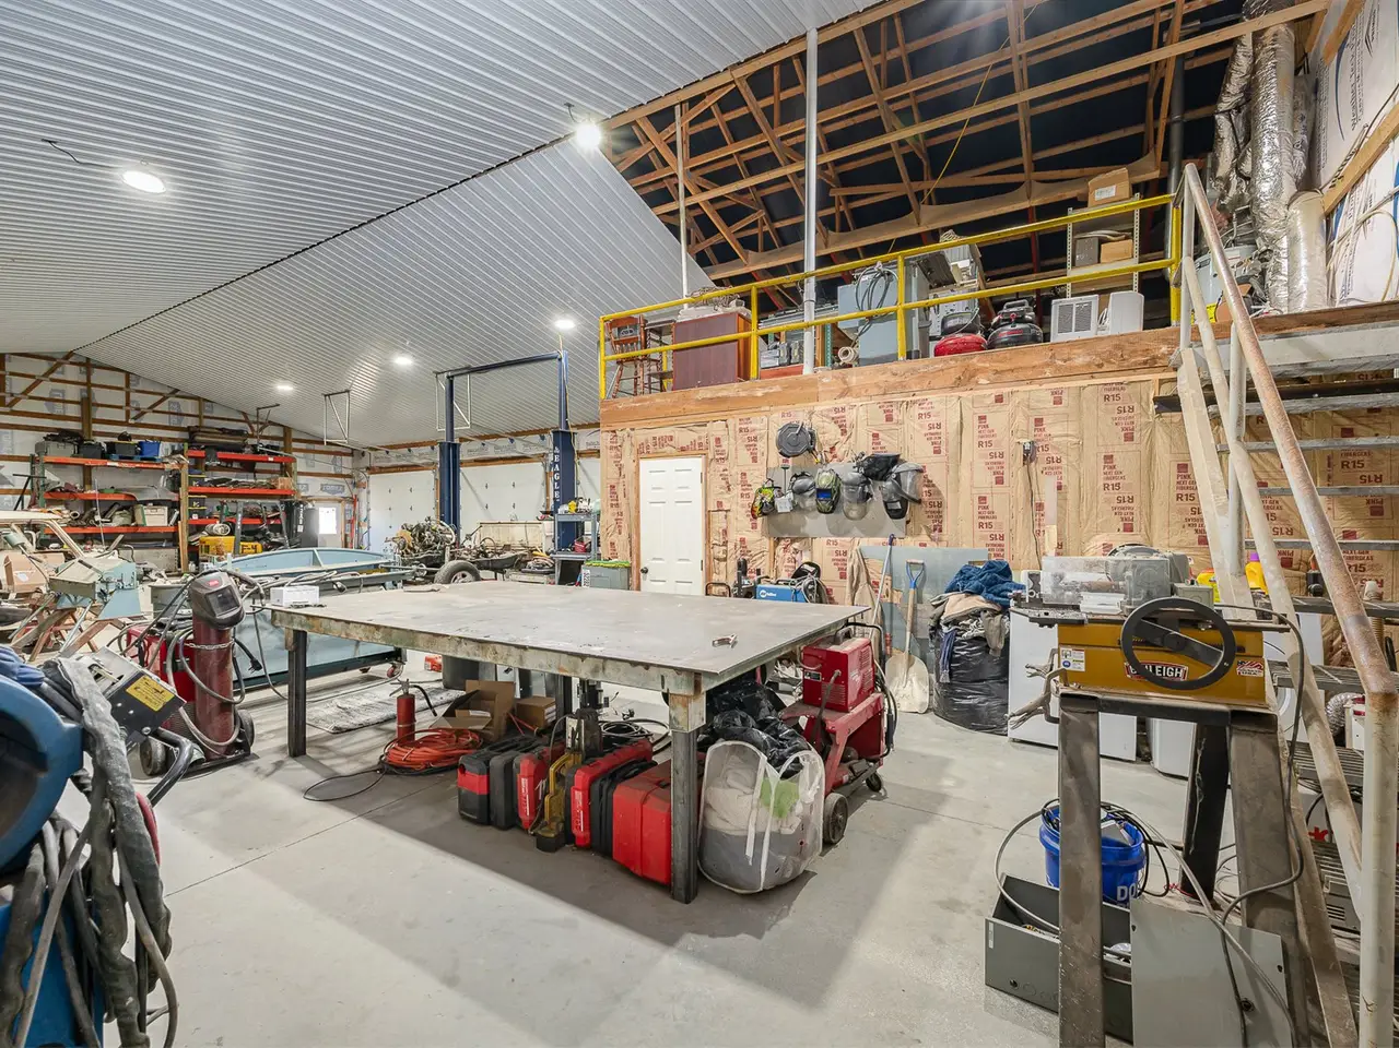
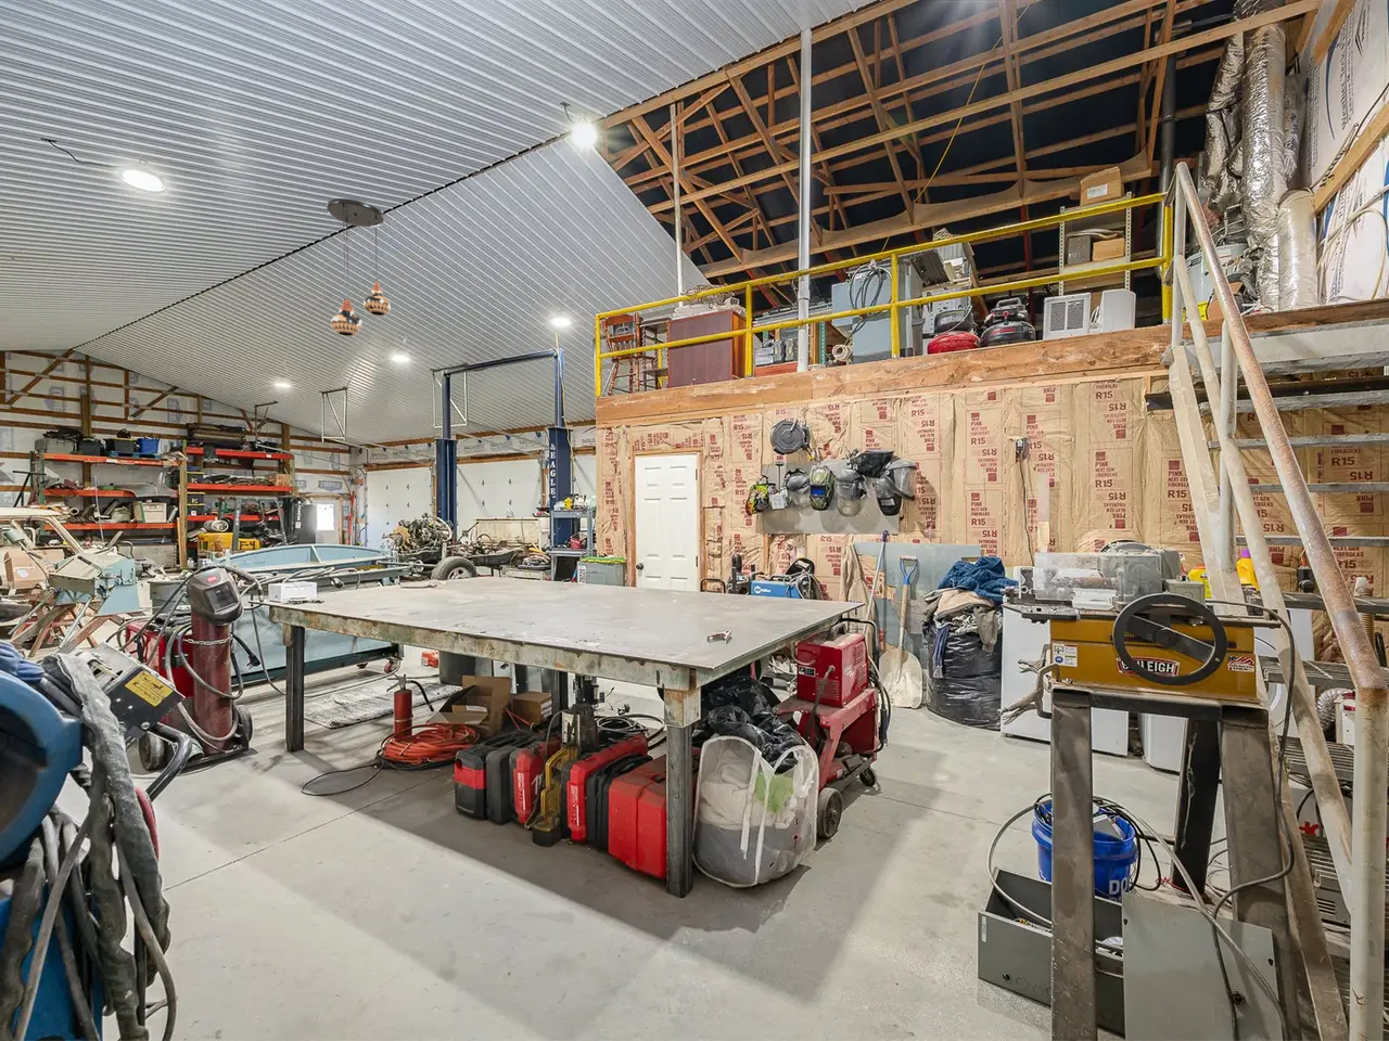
+ light fixture [326,197,392,337]
